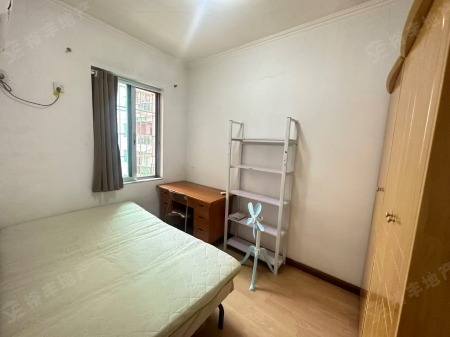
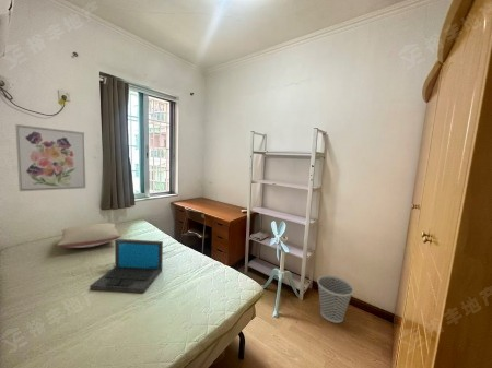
+ laptop [89,238,164,294]
+ wall art [14,123,86,192]
+ wastebasket [316,274,354,324]
+ pillow [56,222,122,249]
